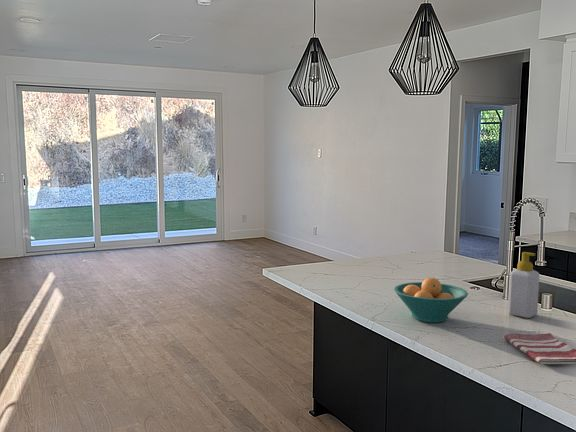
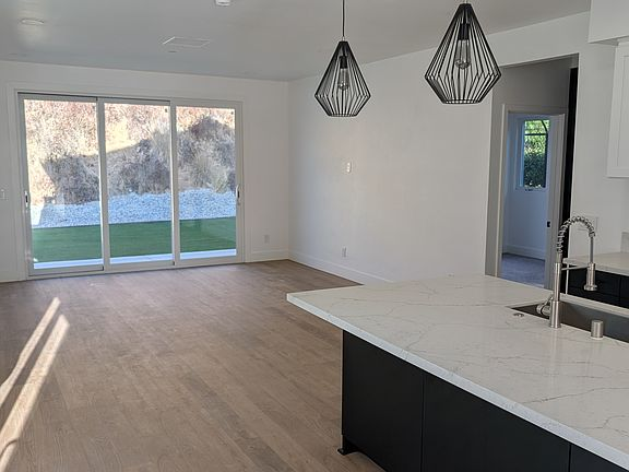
- dish towel [503,332,576,365]
- fruit bowl [393,277,469,323]
- soap bottle [507,251,540,319]
